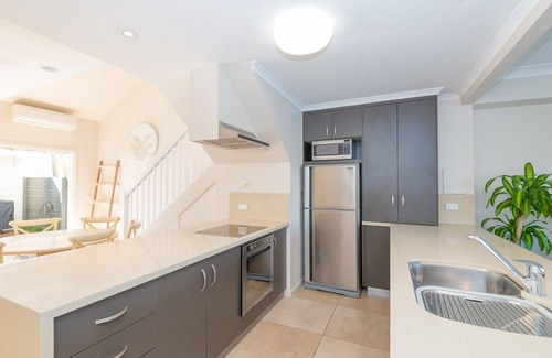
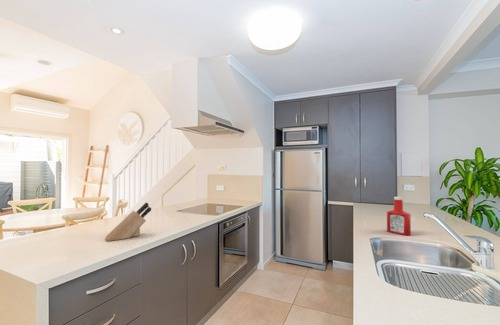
+ knife block [105,201,152,242]
+ soap bottle [386,196,412,236]
